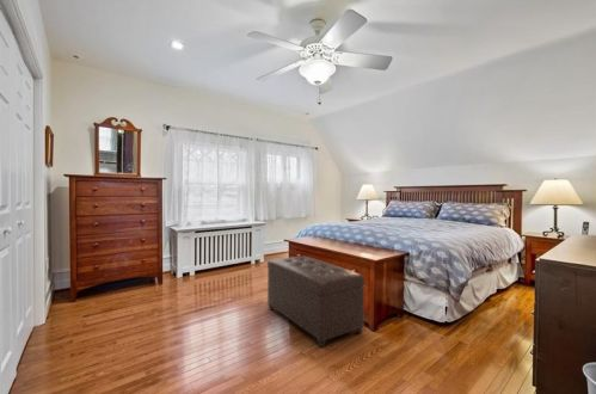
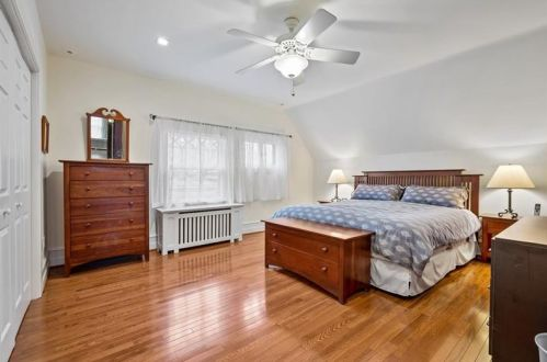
- ottoman [266,256,365,349]
